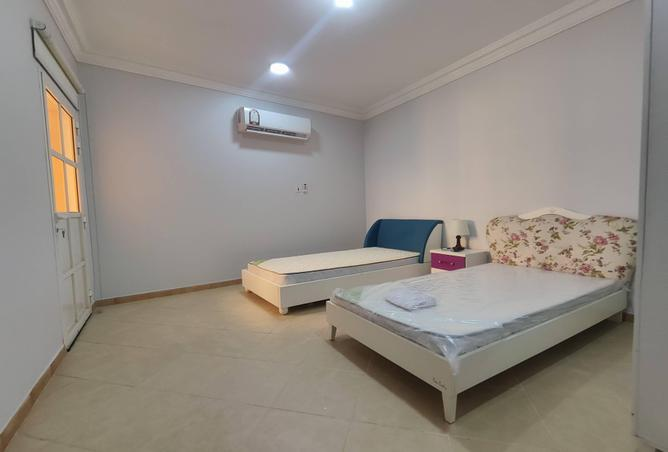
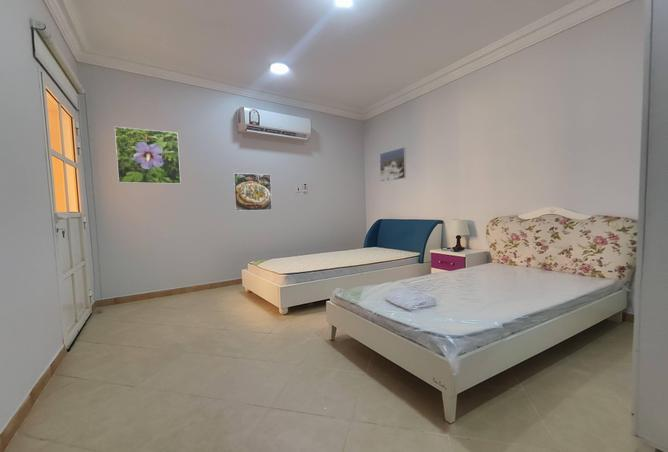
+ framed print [232,172,273,212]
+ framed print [379,146,407,183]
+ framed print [114,126,182,185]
